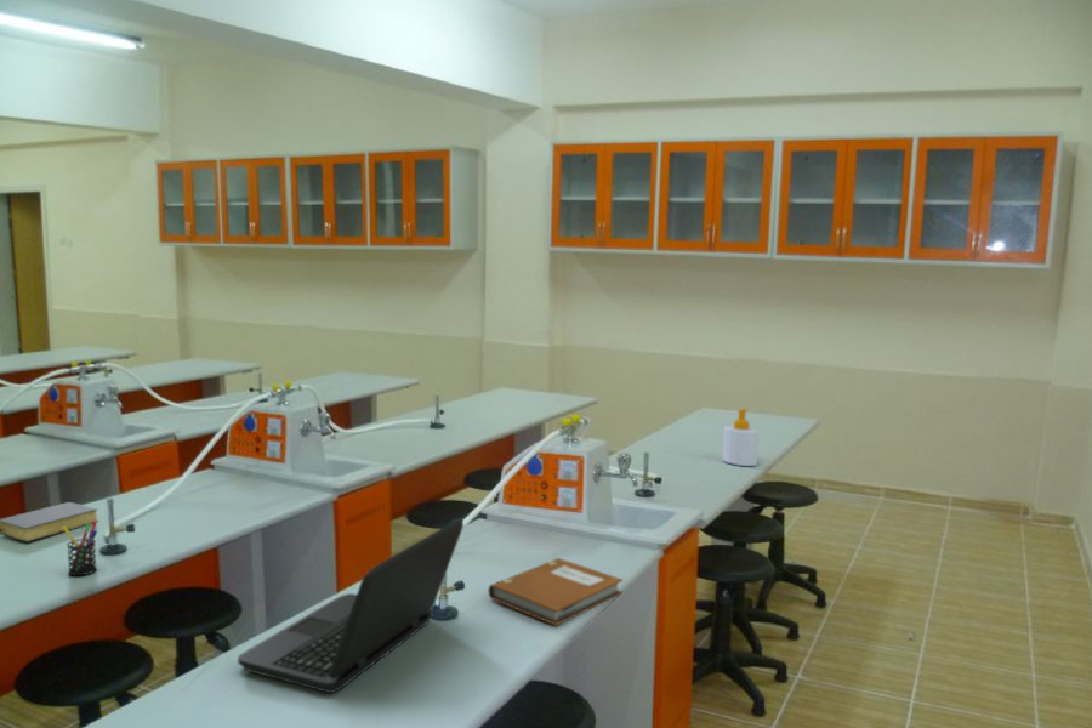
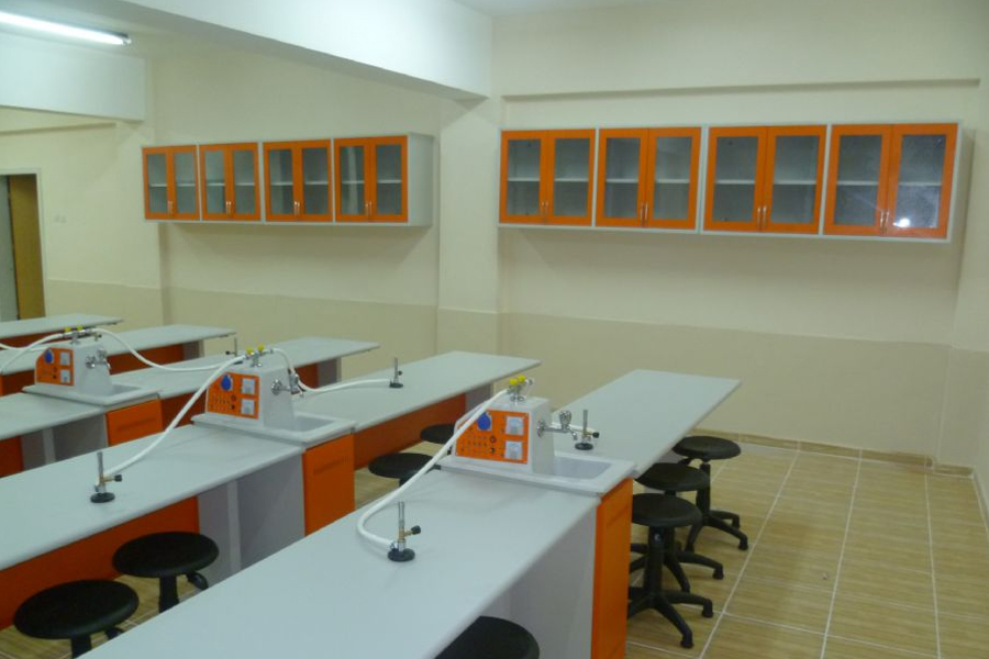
- pen holder [62,521,98,576]
- soap bottle [722,408,760,467]
- laptop [237,517,465,694]
- notebook [487,557,624,627]
- bible [0,501,98,544]
